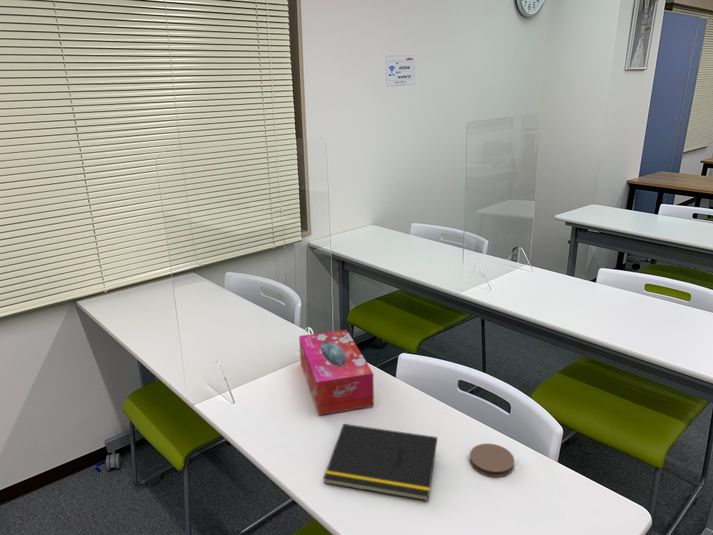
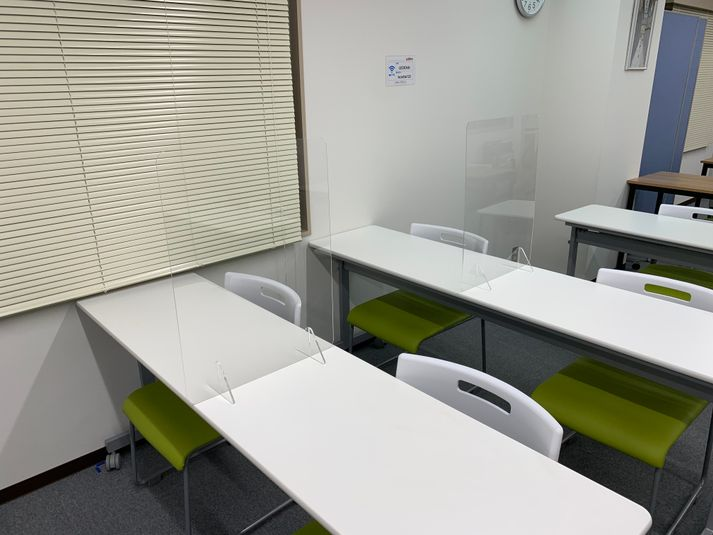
- notepad [322,423,438,502]
- tissue box [298,329,375,416]
- coaster [469,443,515,478]
